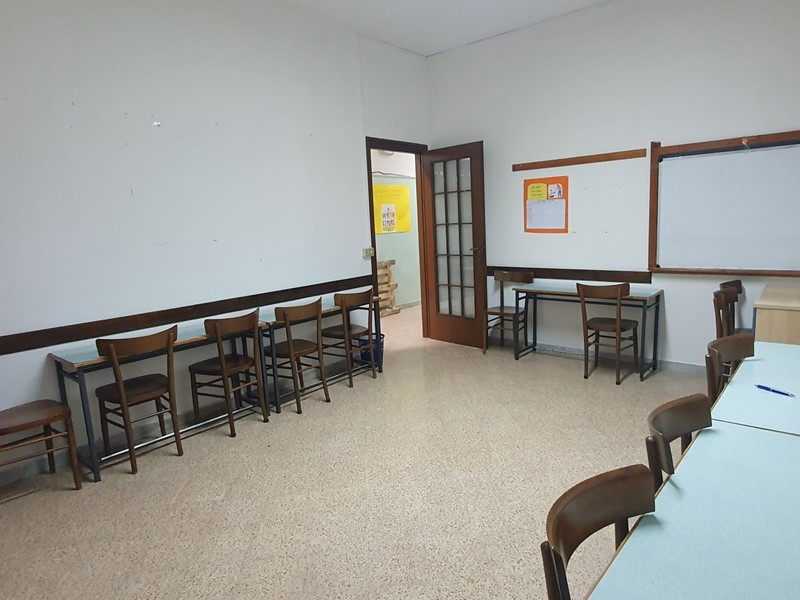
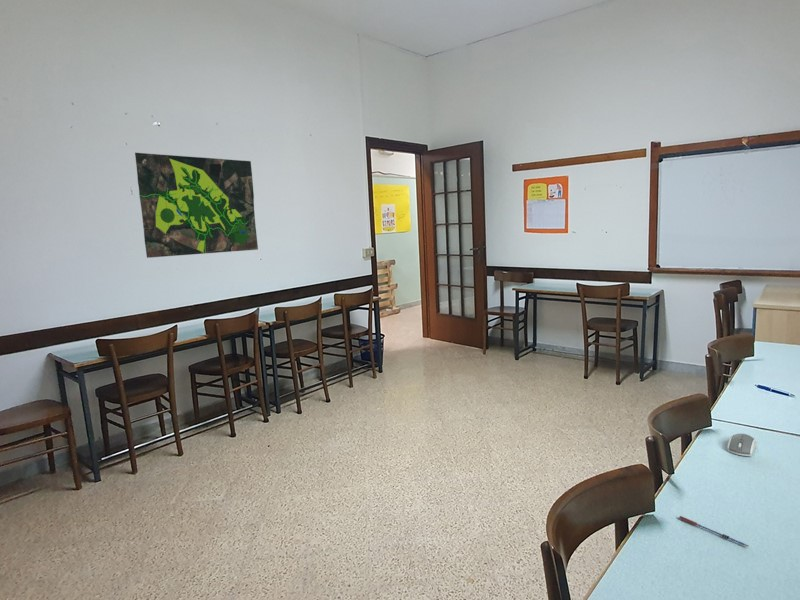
+ computer mouse [726,433,758,457]
+ pen [678,515,750,548]
+ map [134,152,259,259]
